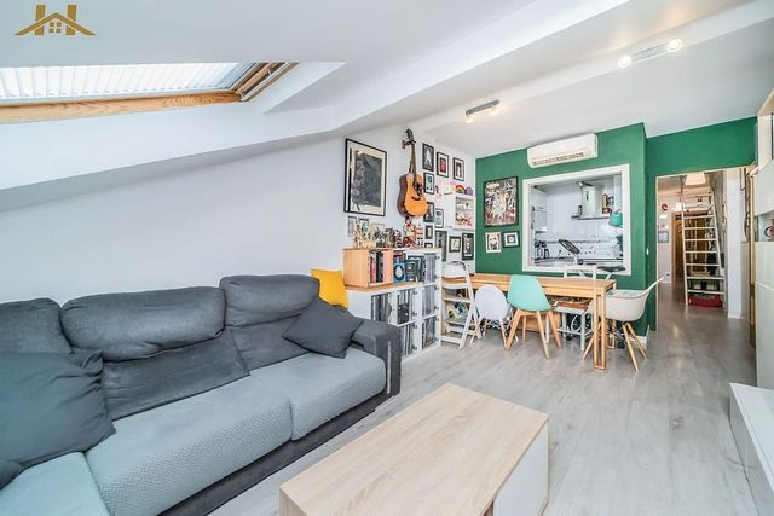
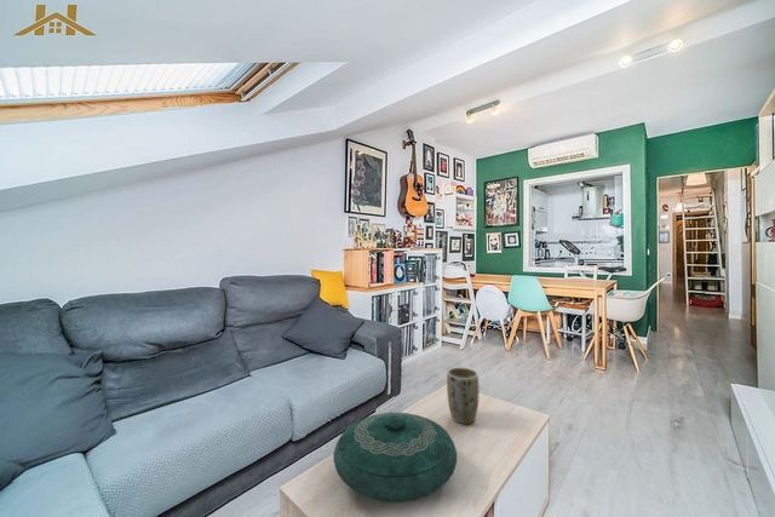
+ plant pot [446,367,481,425]
+ decorative bowl [333,412,458,504]
